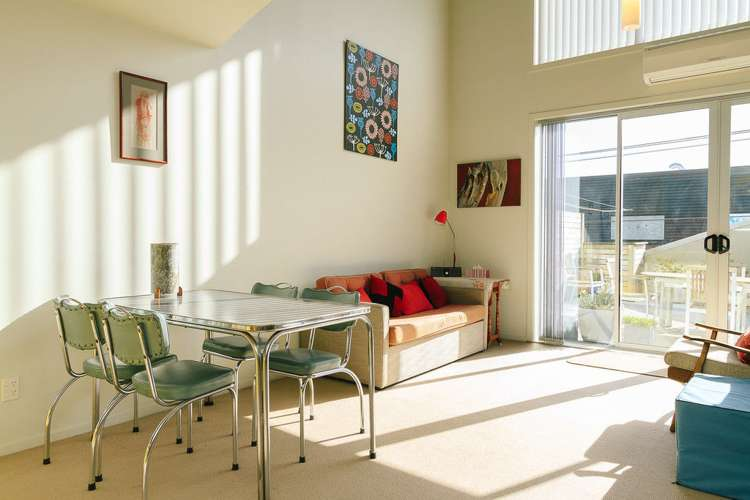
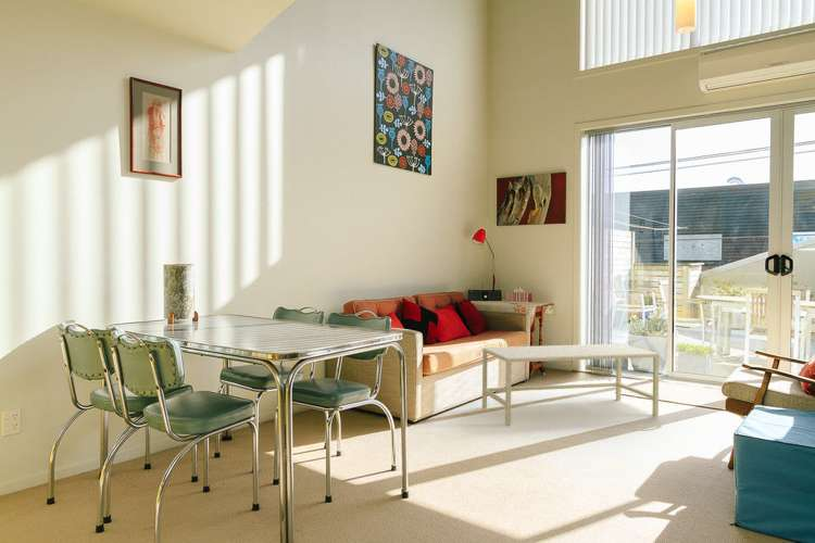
+ coffee table [481,343,660,426]
